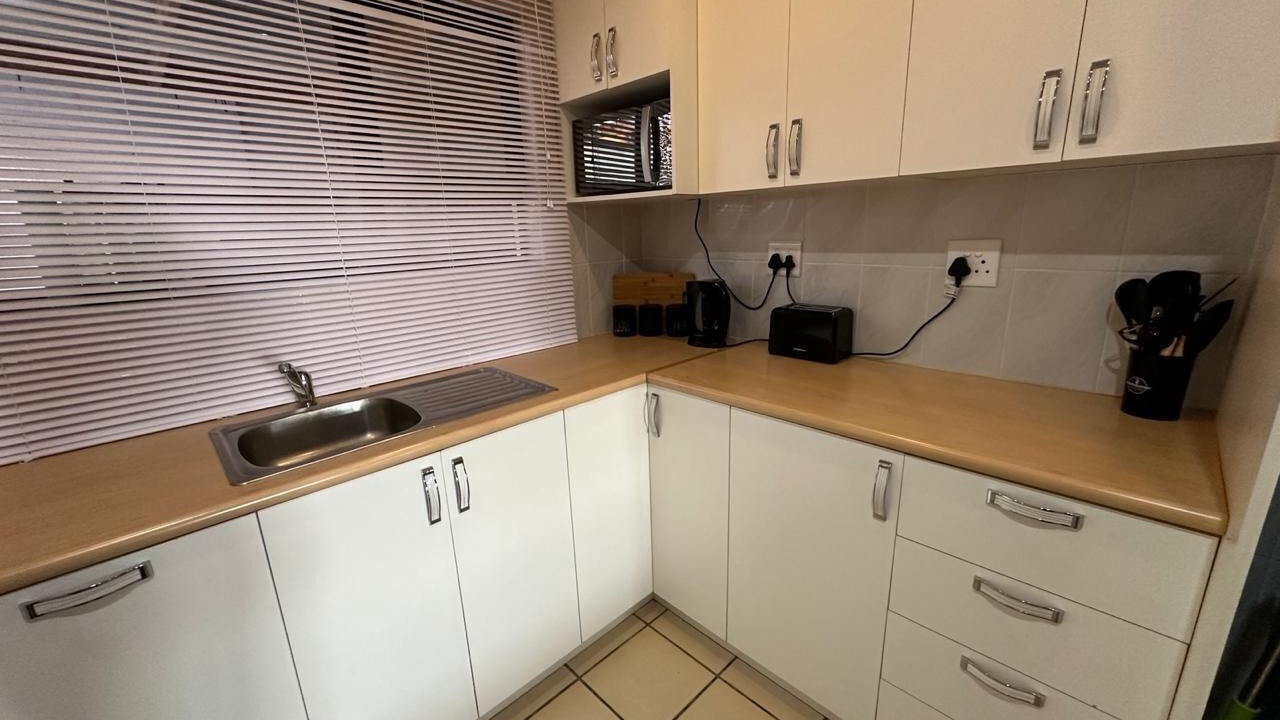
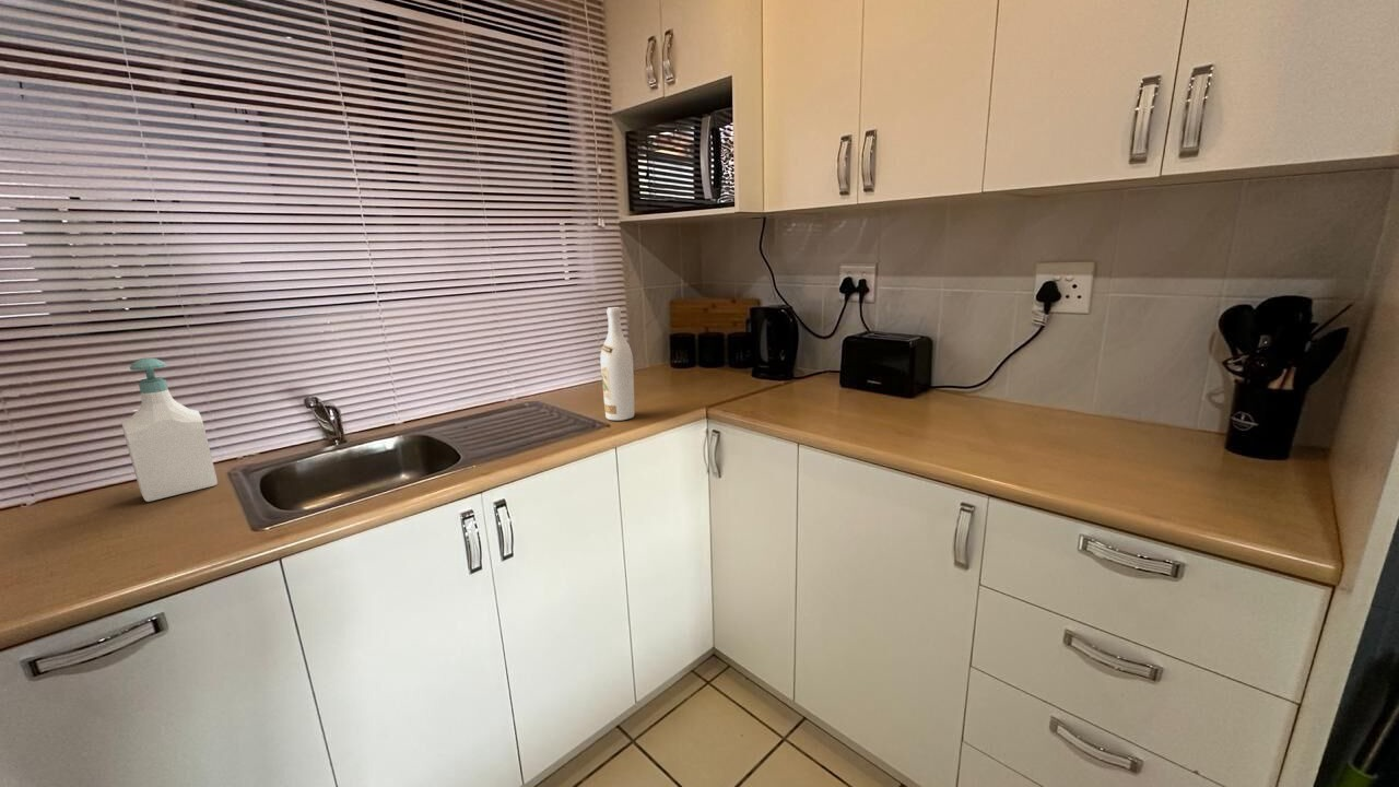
+ wine bottle [599,306,635,421]
+ soap bottle [120,356,219,503]
